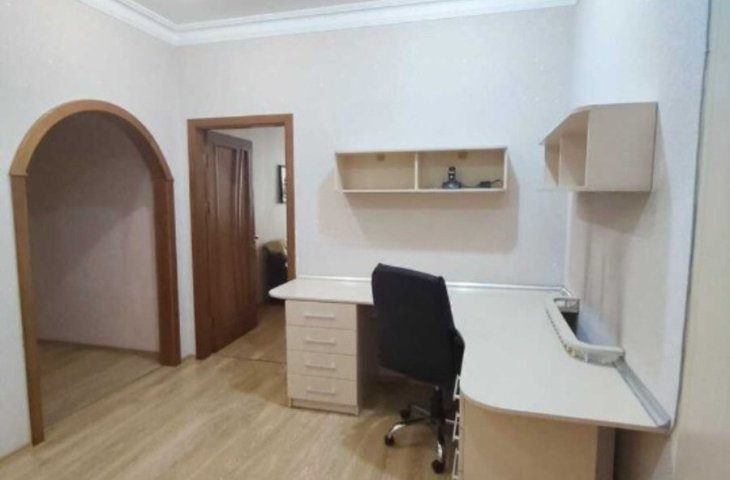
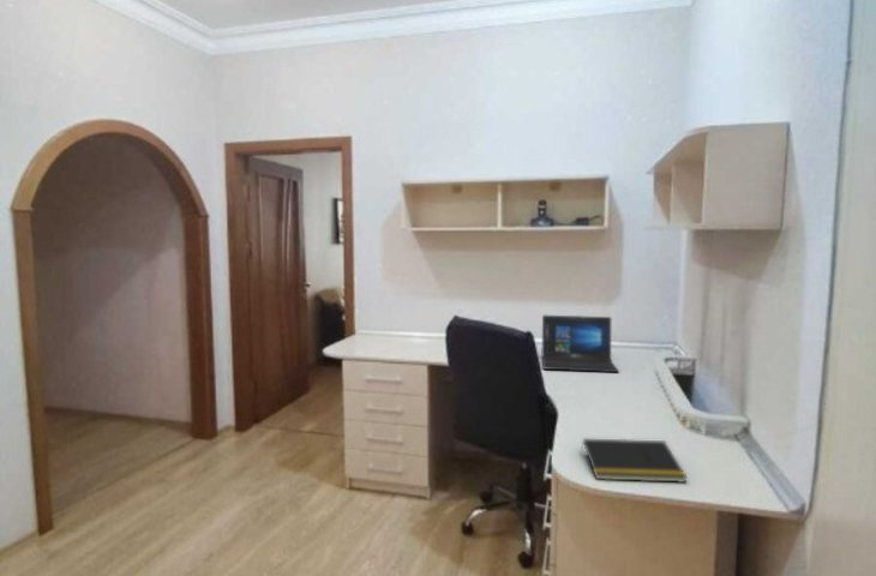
+ laptop [541,314,620,373]
+ notepad [580,438,689,484]
